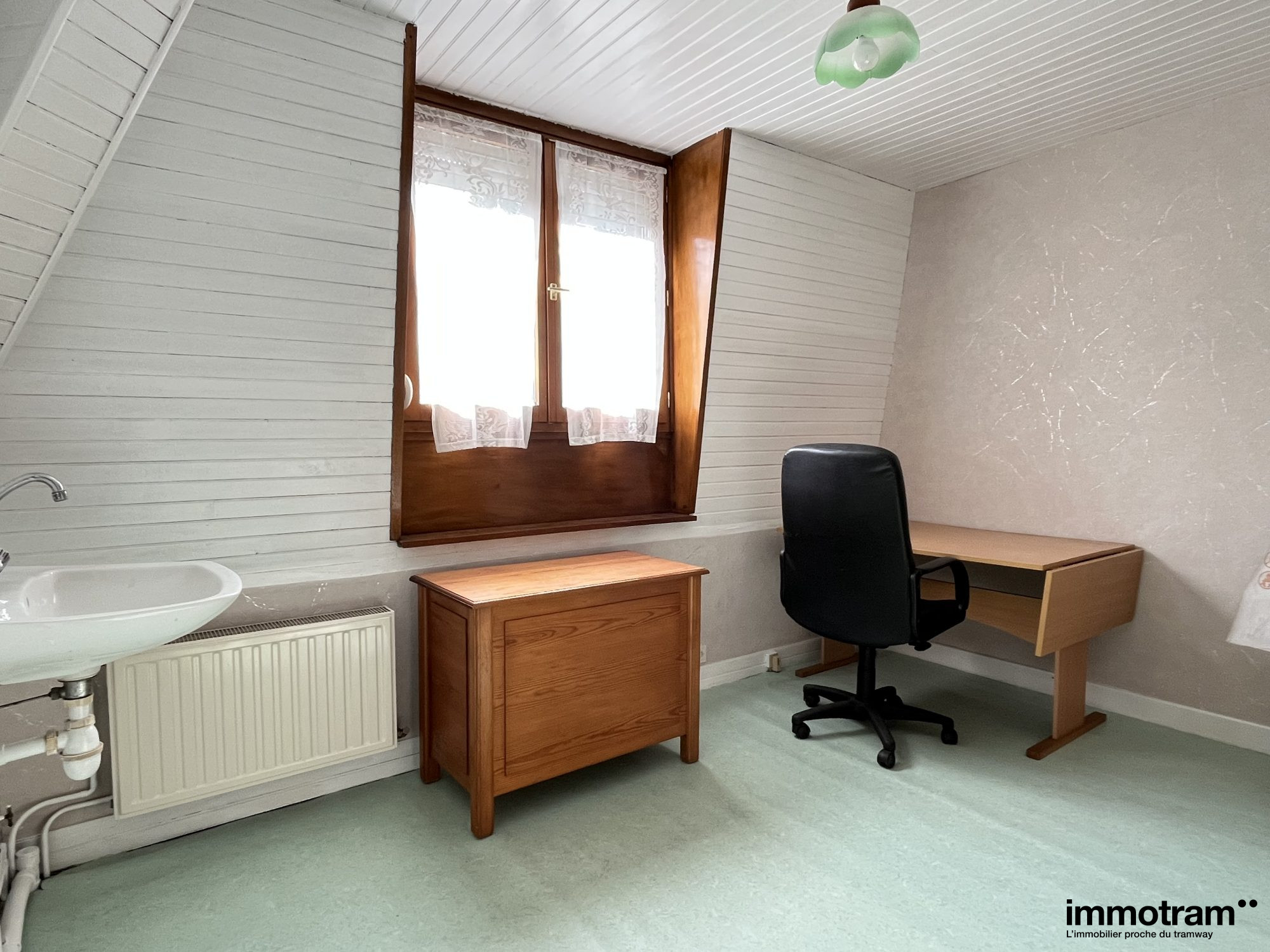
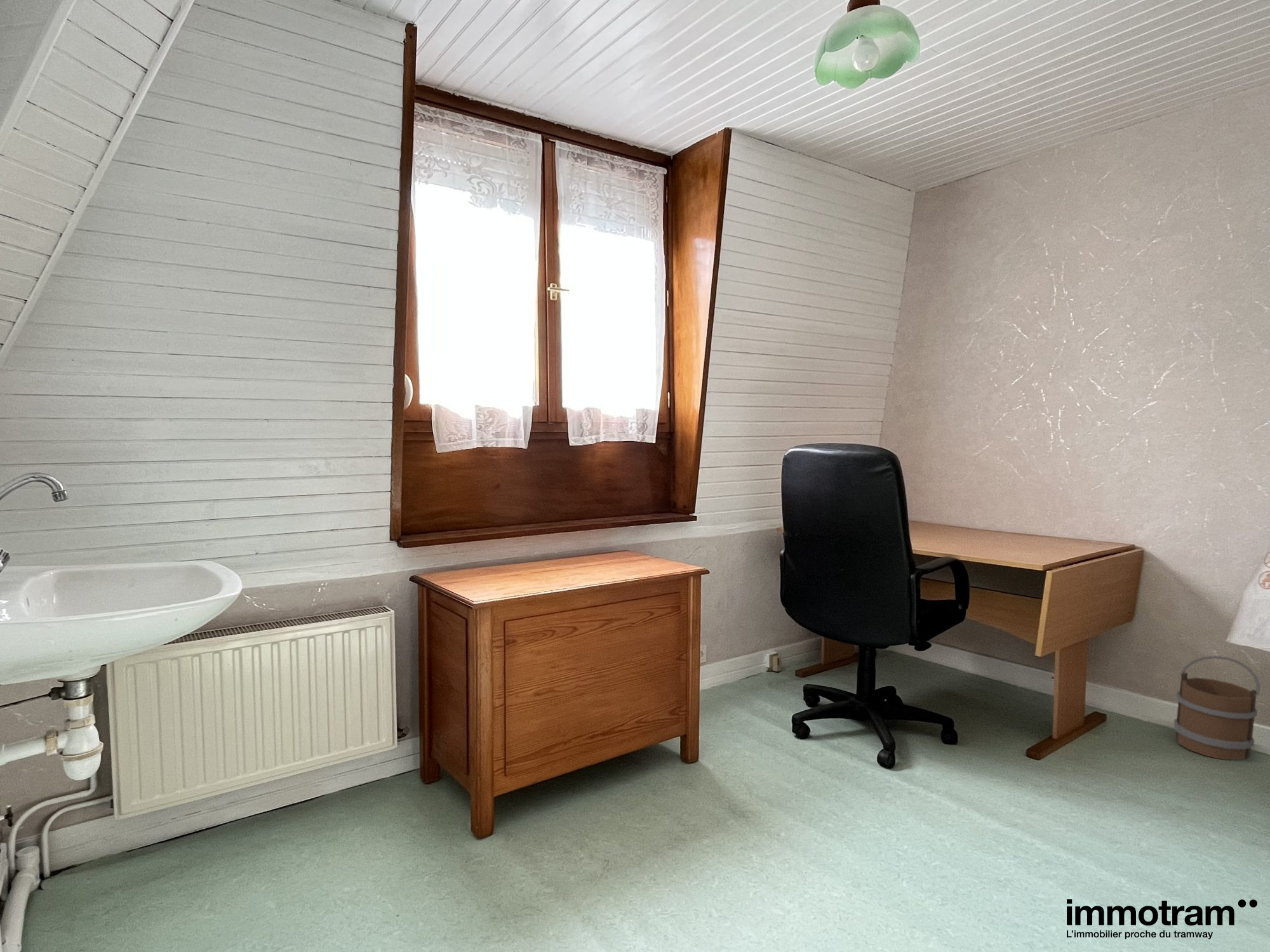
+ bucket [1173,655,1260,760]
